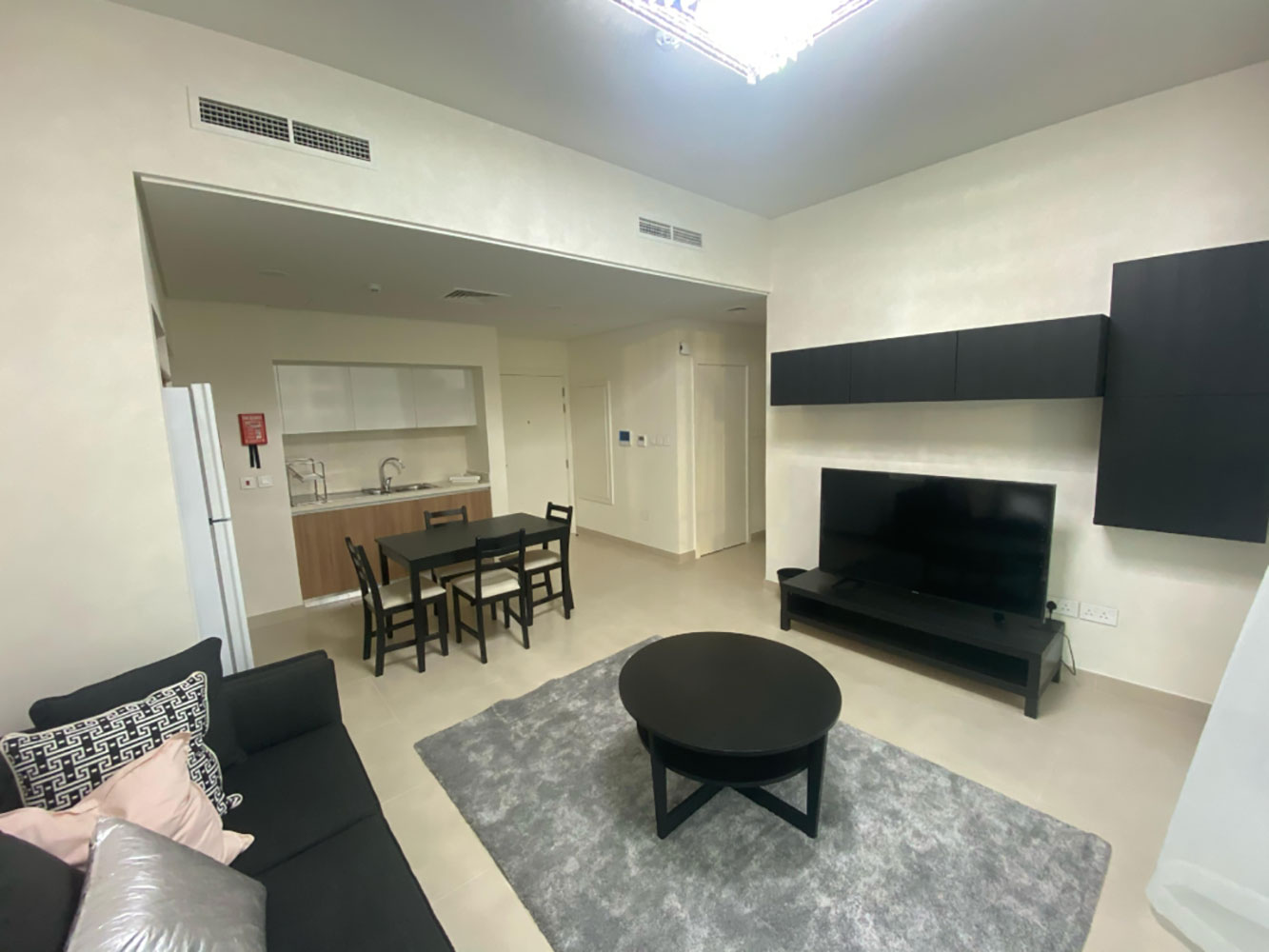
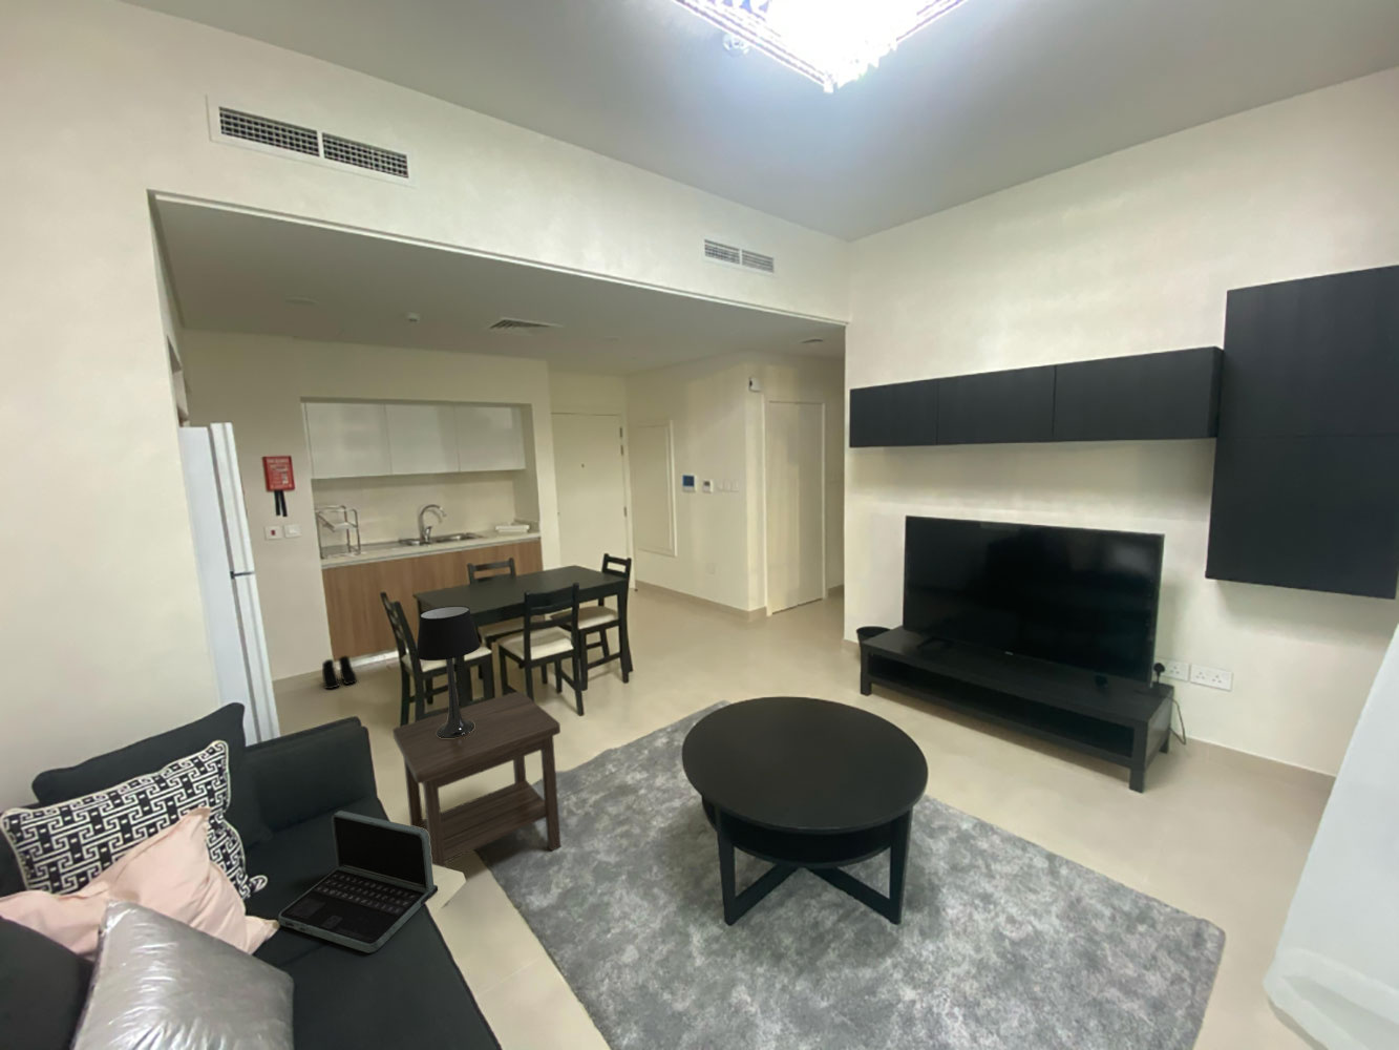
+ side table [391,689,561,906]
+ laptop [277,810,439,954]
+ boots [321,654,358,689]
+ table lamp [415,604,482,738]
